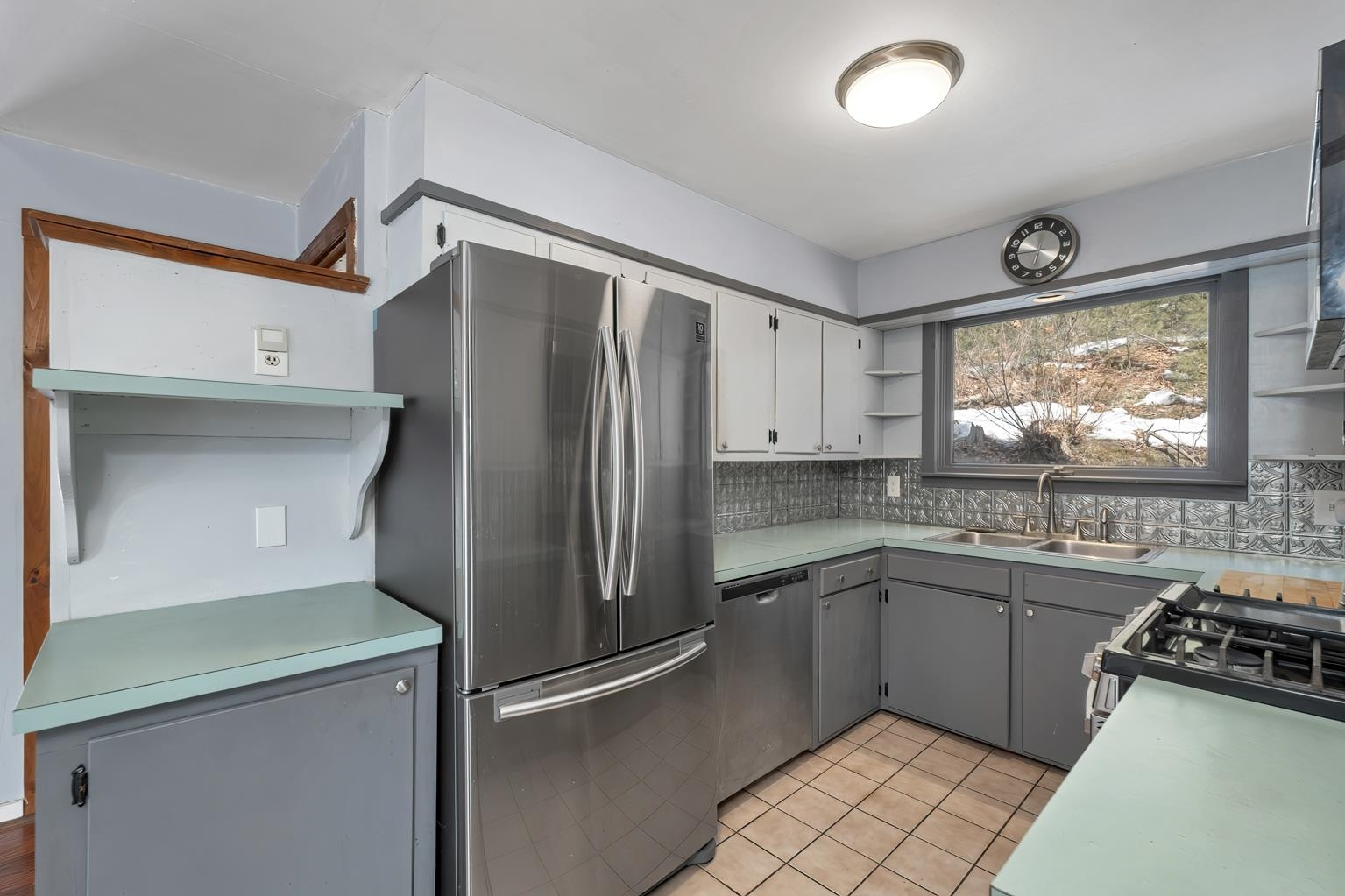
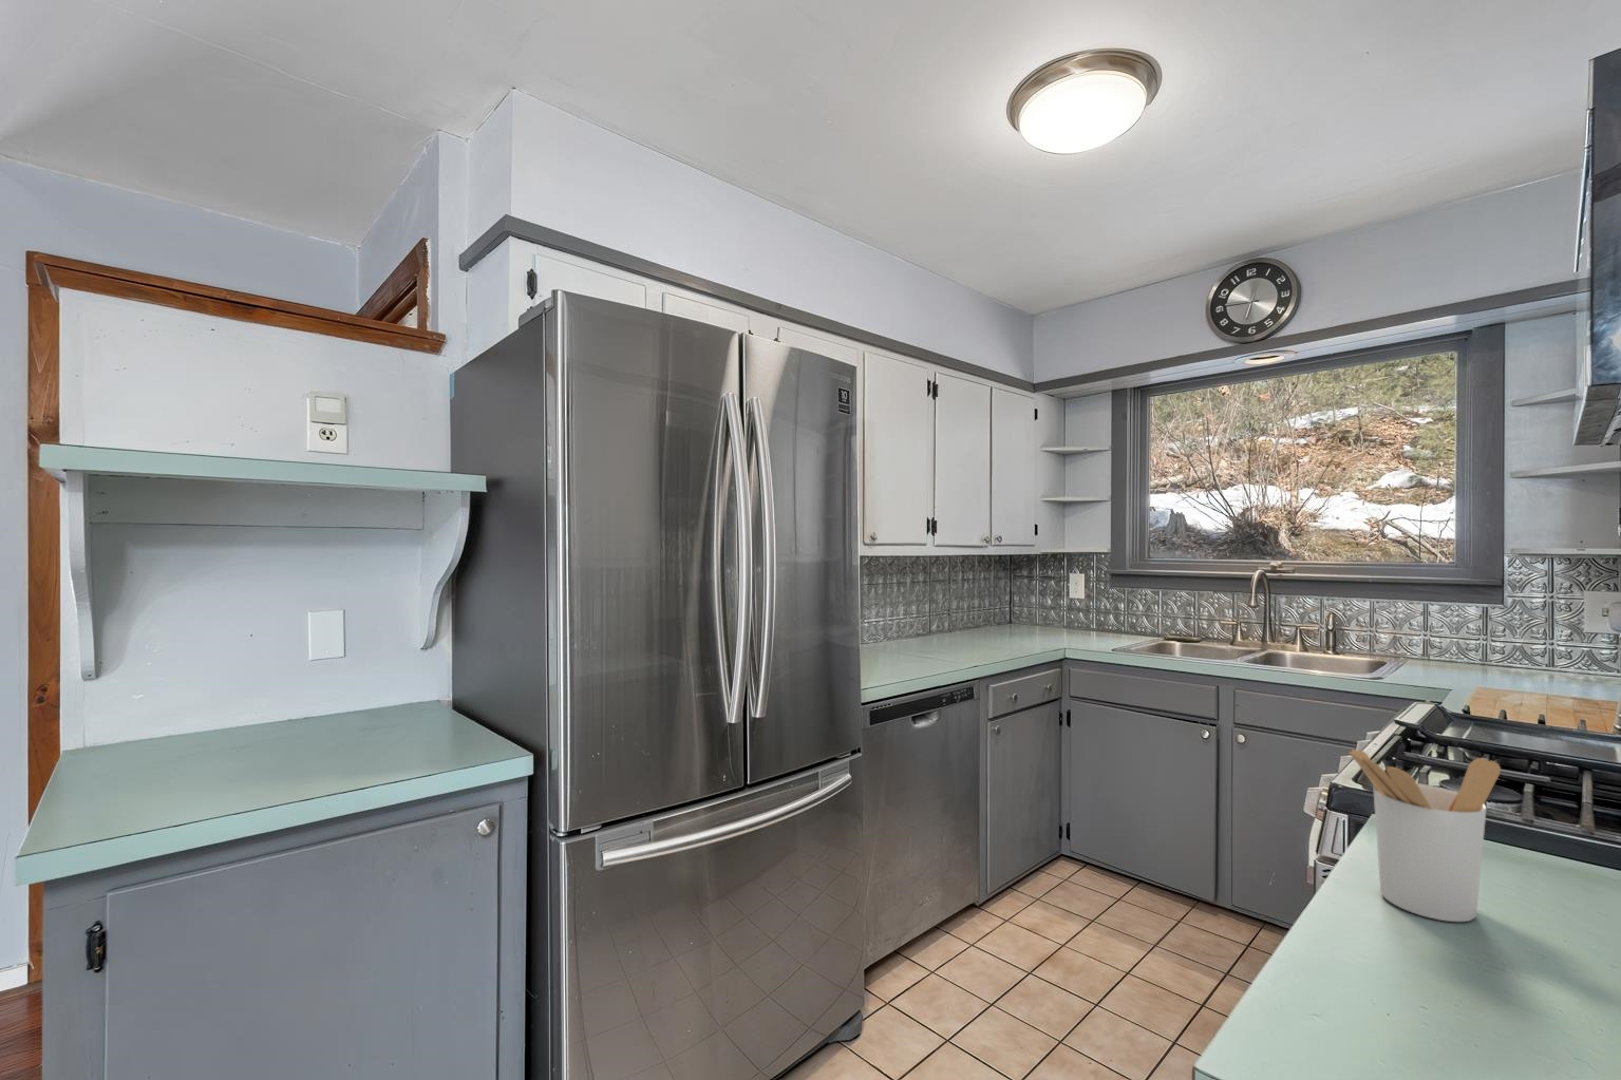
+ utensil holder [1347,749,1502,922]
